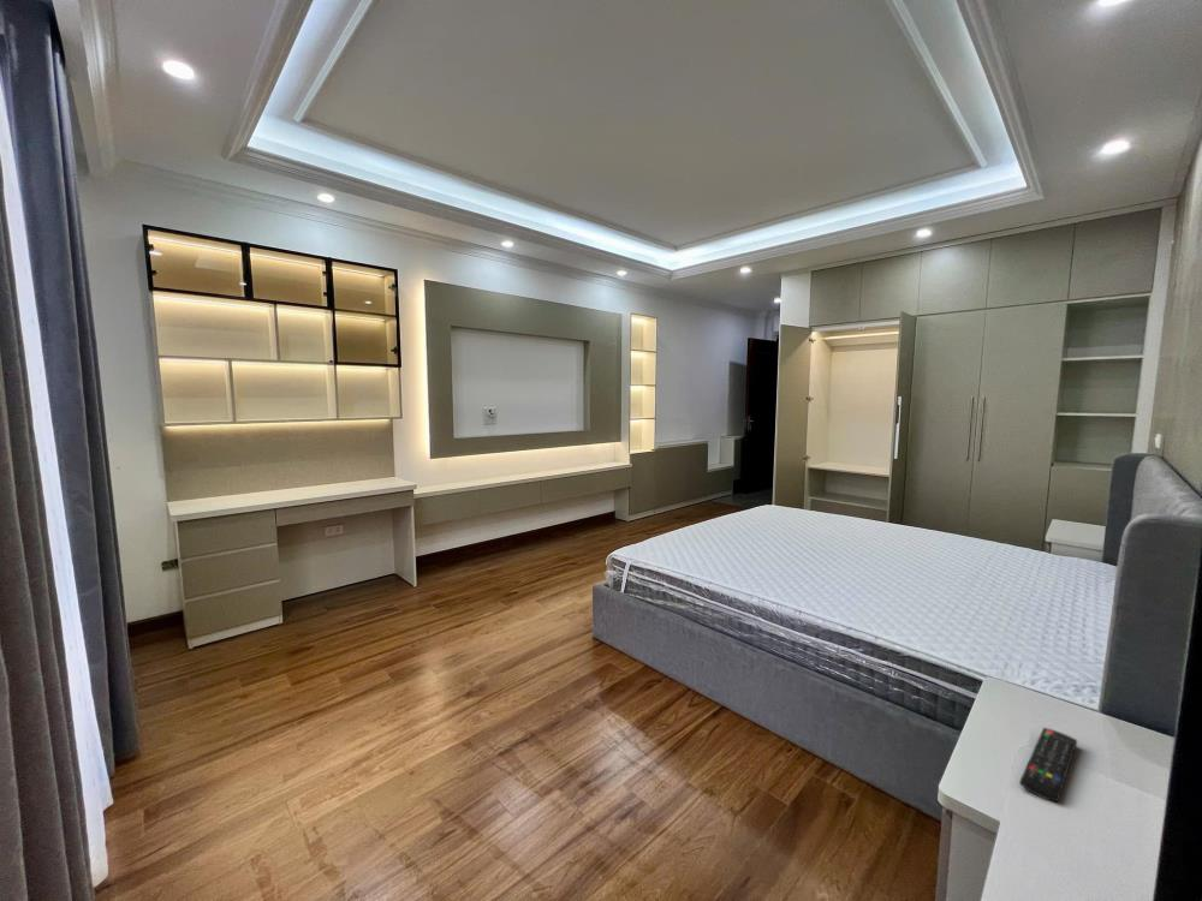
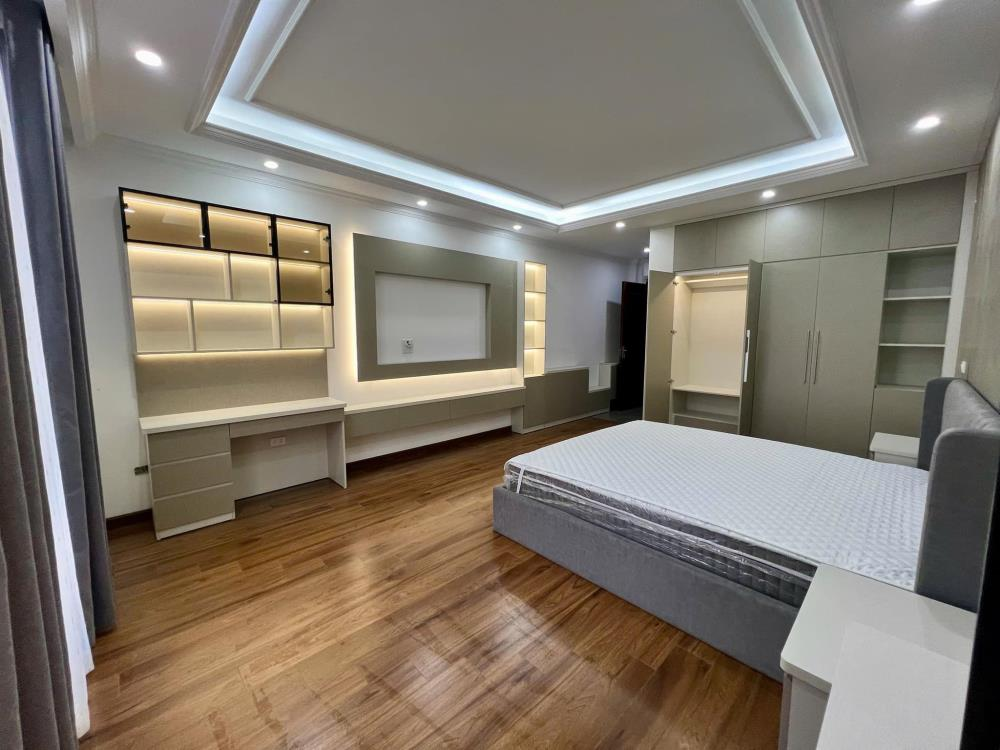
- remote control [1018,727,1078,802]
